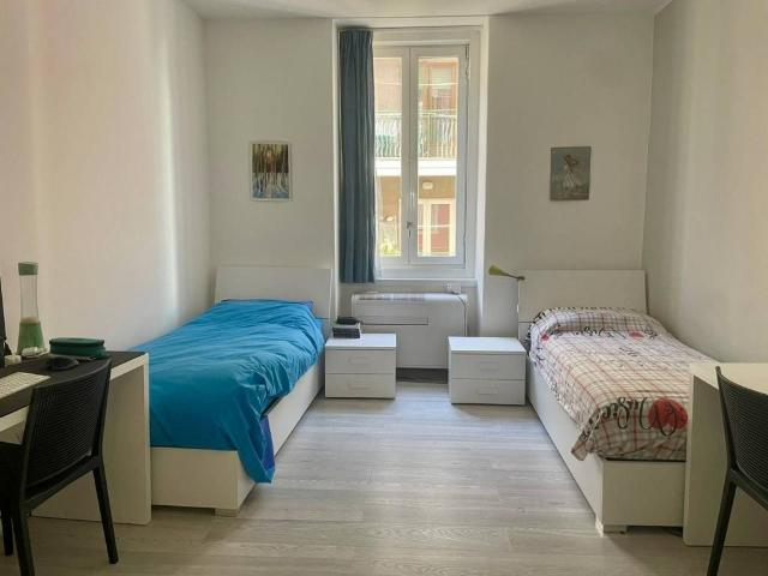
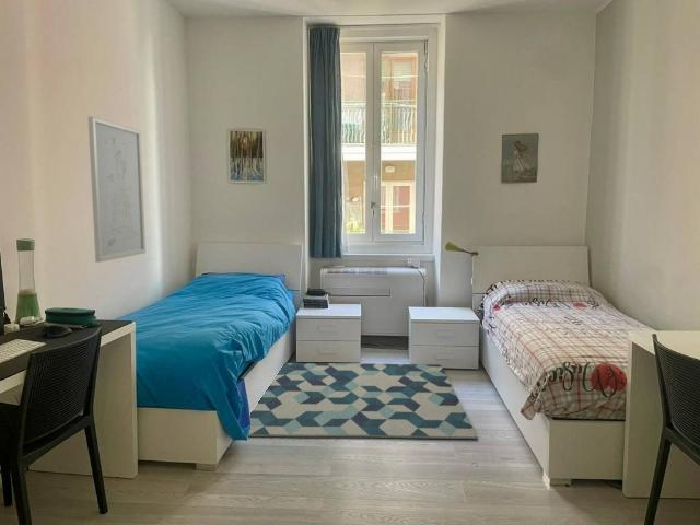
+ rug [247,362,479,440]
+ wall art [88,115,147,264]
